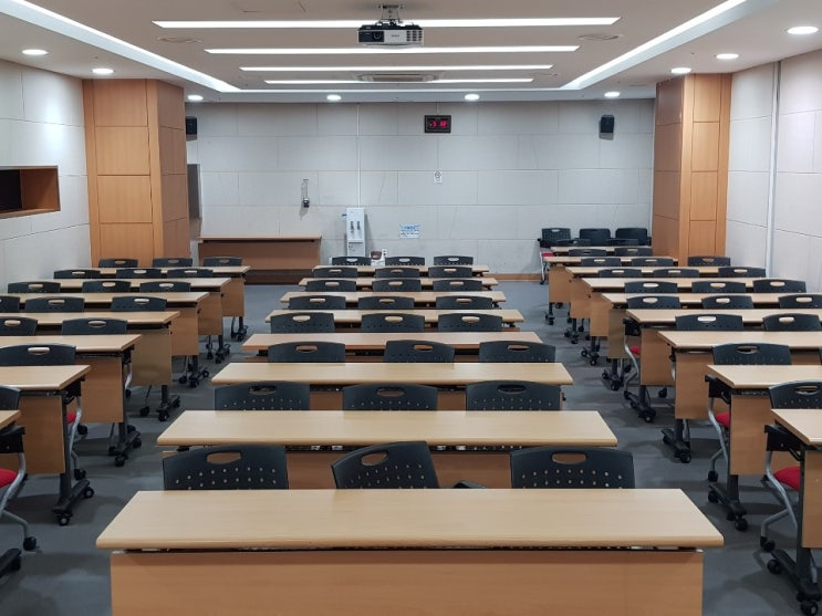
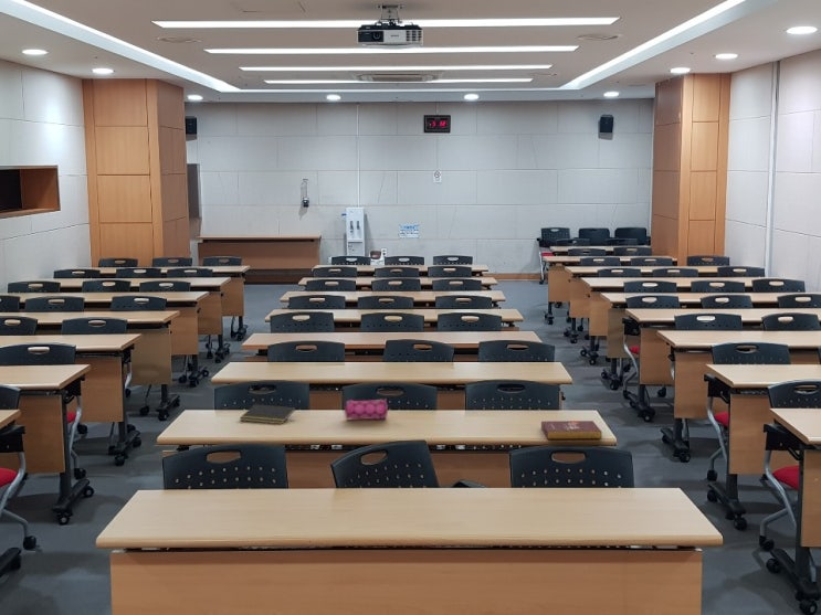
+ notepad [239,403,296,425]
+ book [540,420,602,441]
+ pencil case [344,397,389,420]
